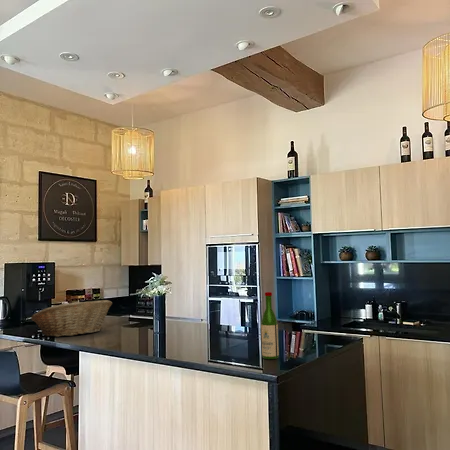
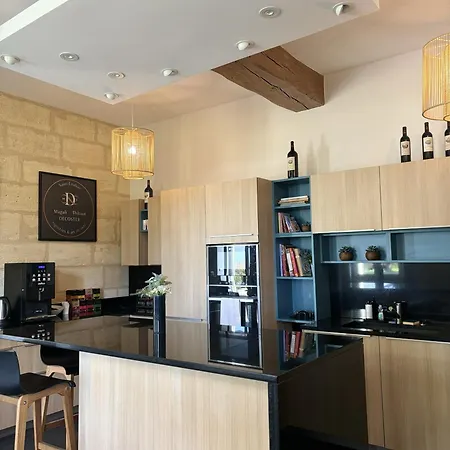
- fruit basket [30,299,113,338]
- wine bottle [260,291,280,360]
